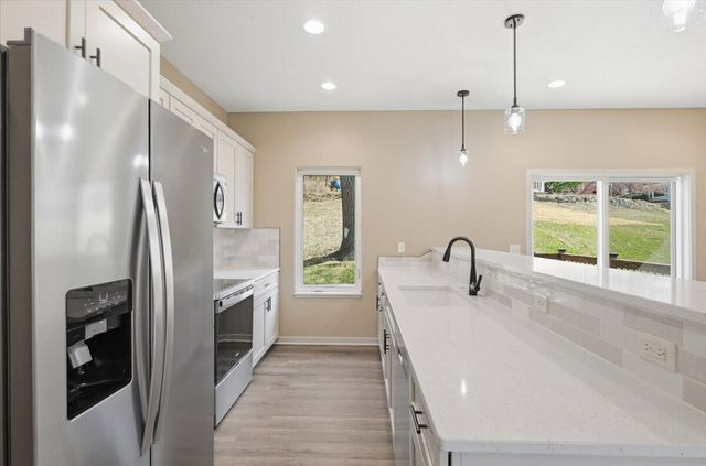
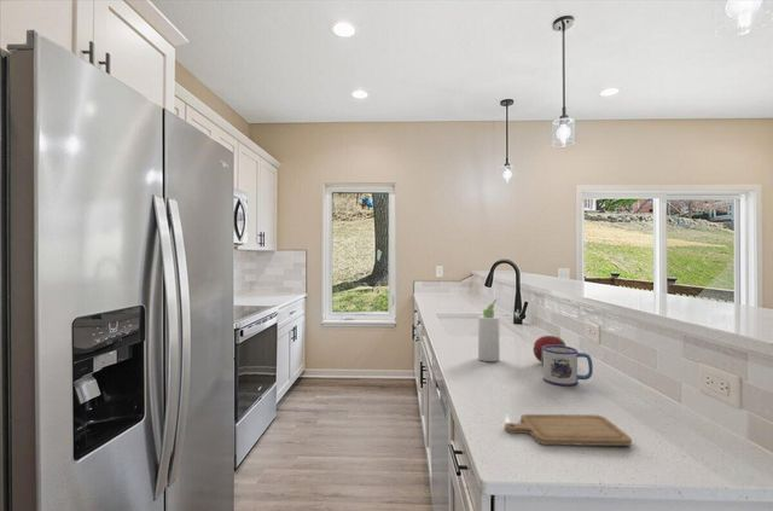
+ mug [541,345,594,387]
+ bottle [477,298,501,362]
+ chopping board [504,413,633,447]
+ fruit [531,335,568,364]
